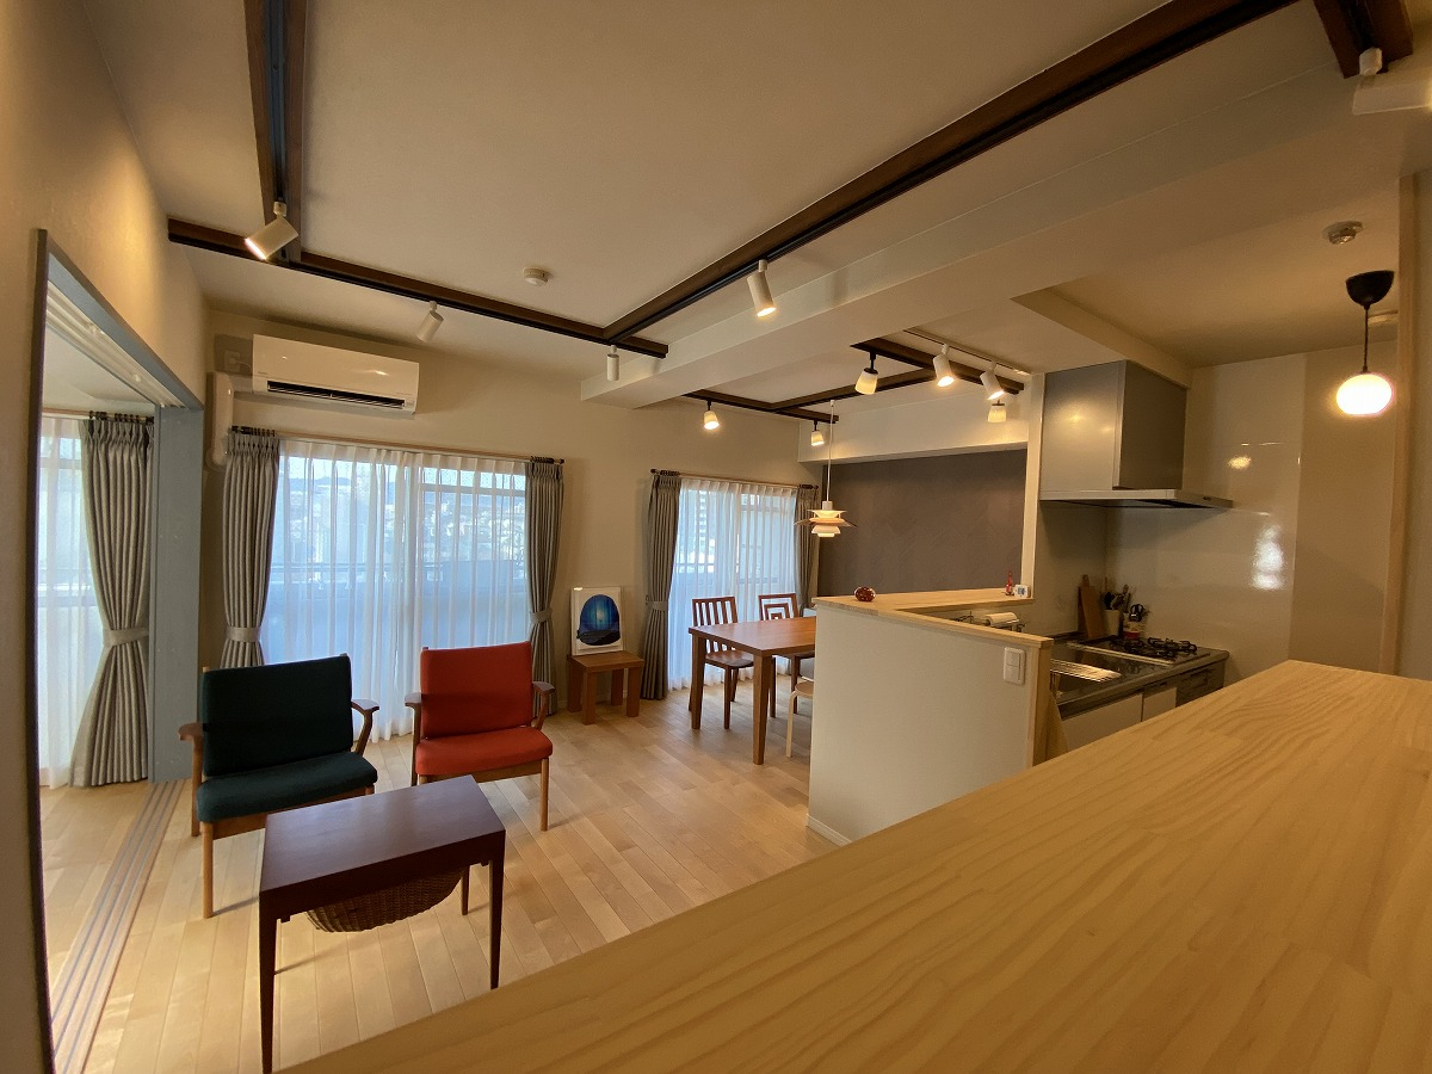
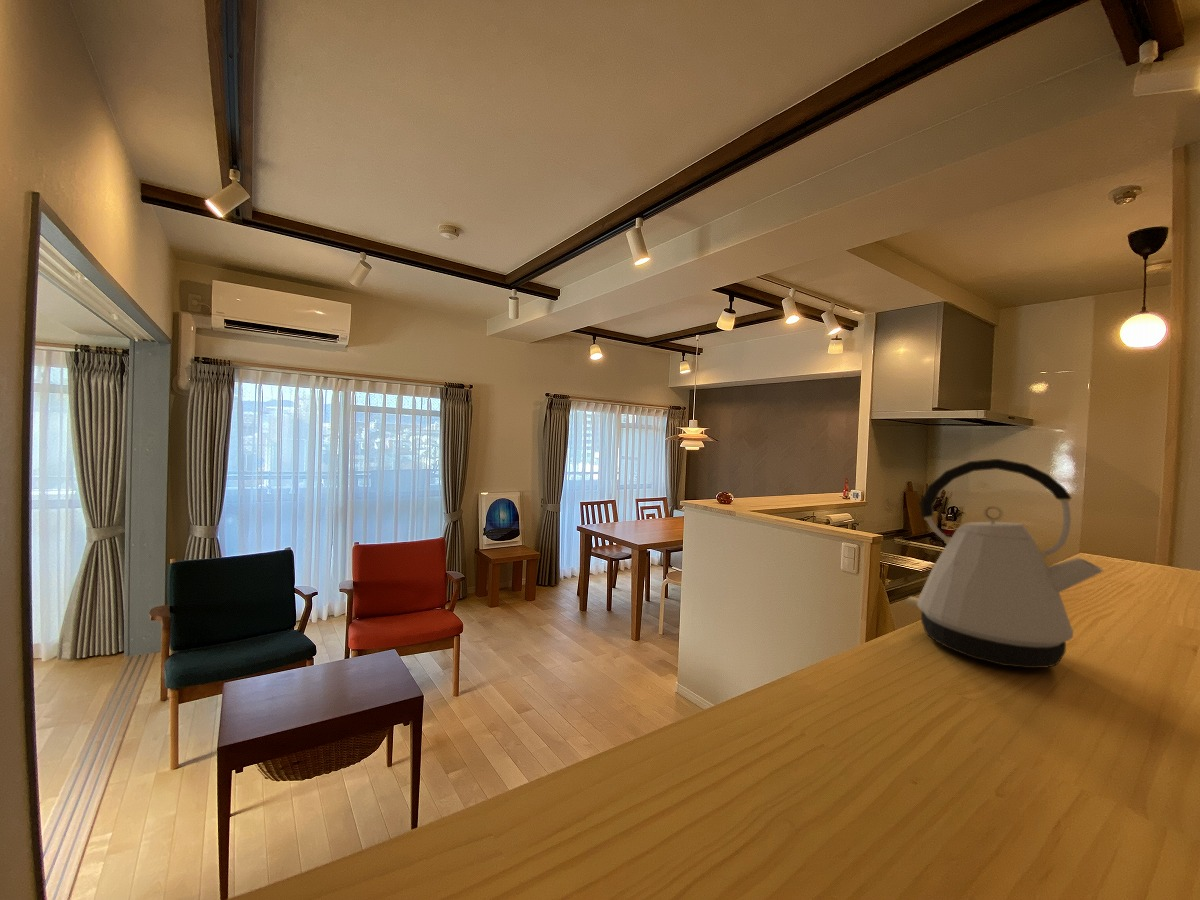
+ kettle [905,458,1105,669]
